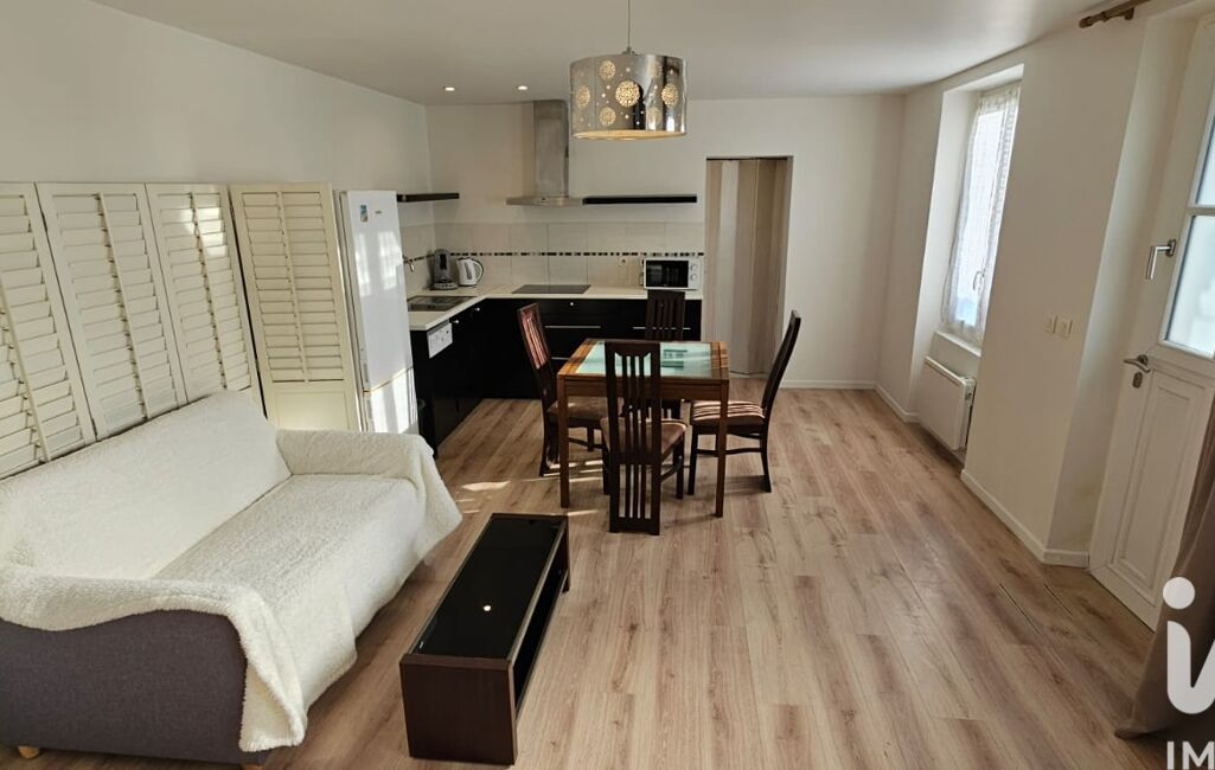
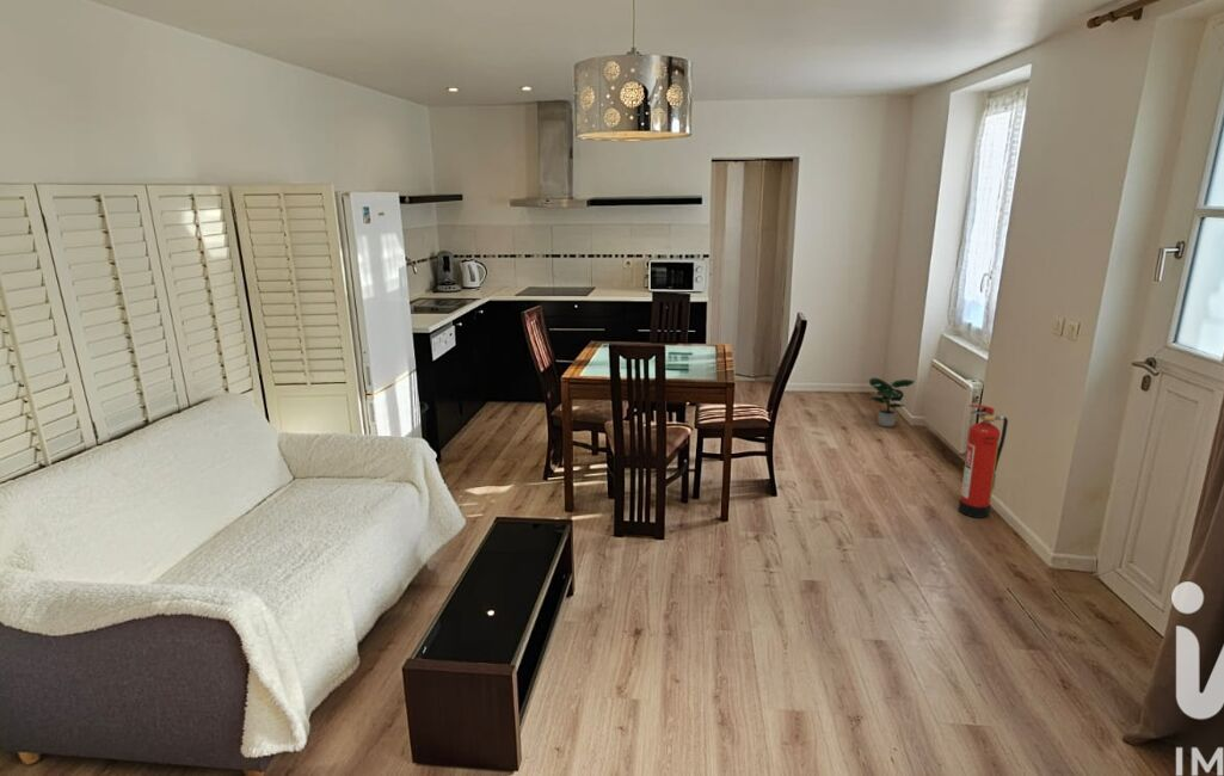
+ potted plant [868,377,916,427]
+ fire extinguisher [958,404,1009,519]
